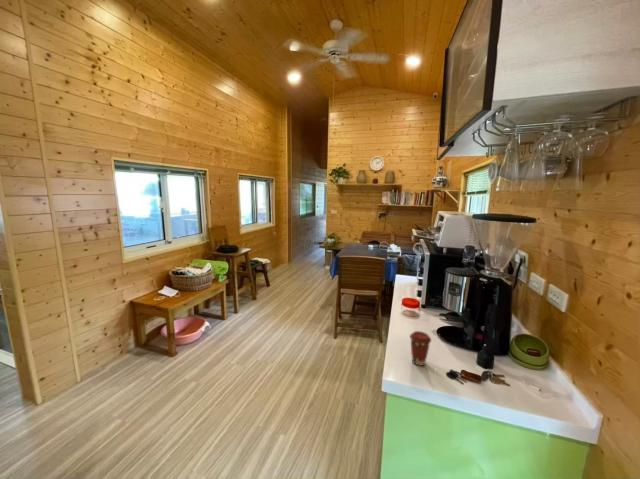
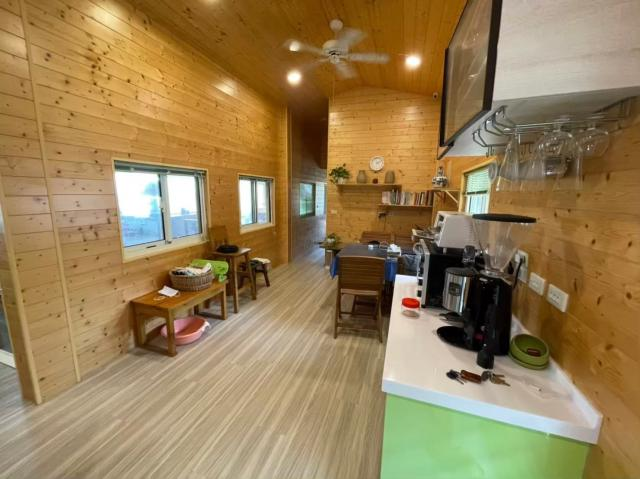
- coffee cup [409,330,432,367]
